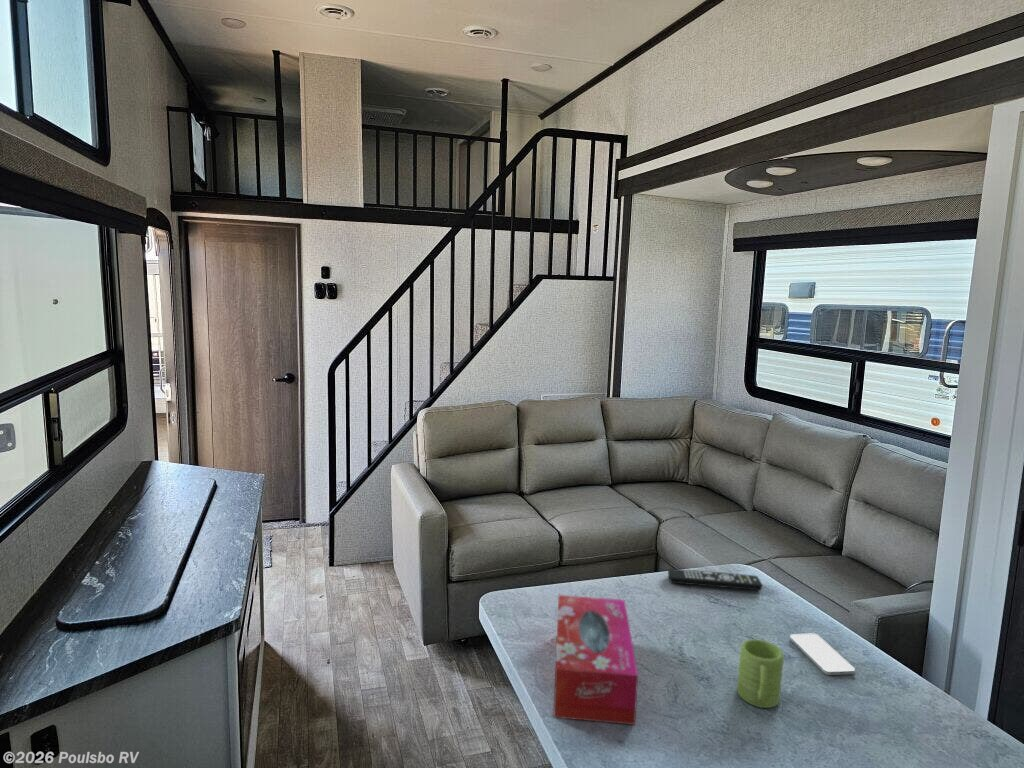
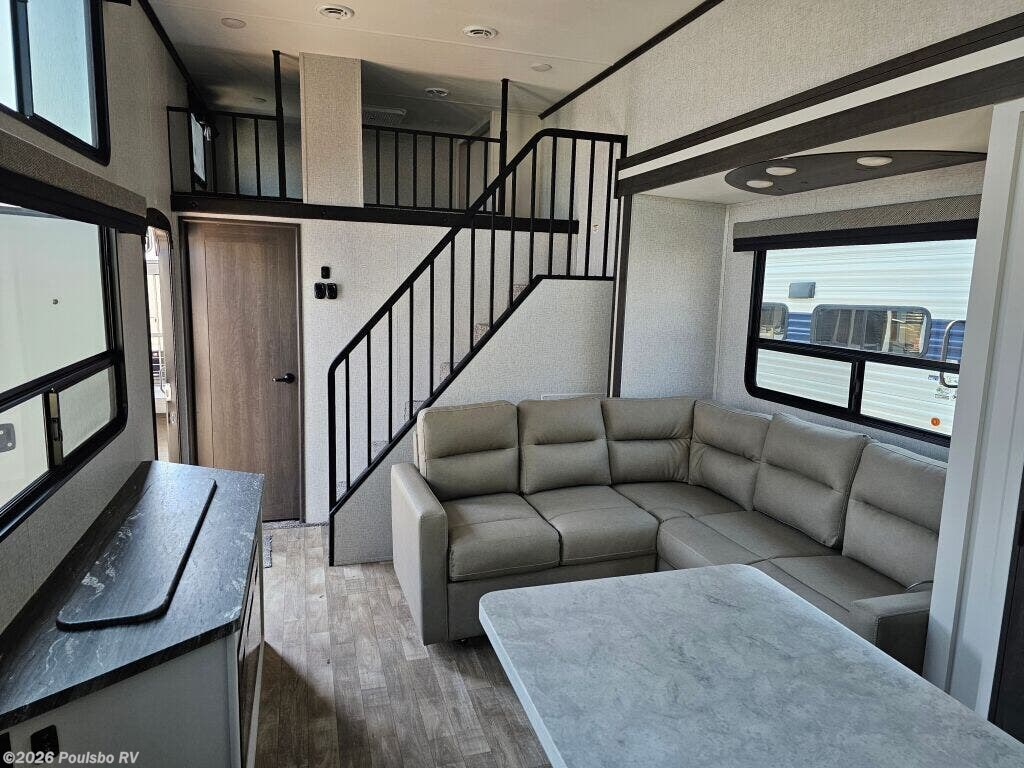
- mug [736,638,785,709]
- remote control [667,568,763,592]
- tissue box [552,594,639,726]
- smartphone [789,632,856,676]
